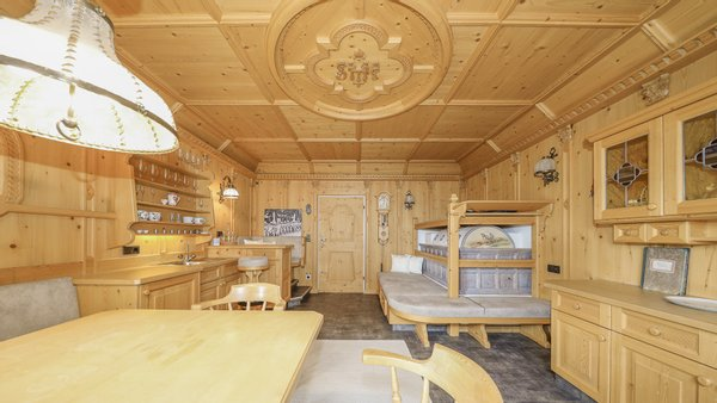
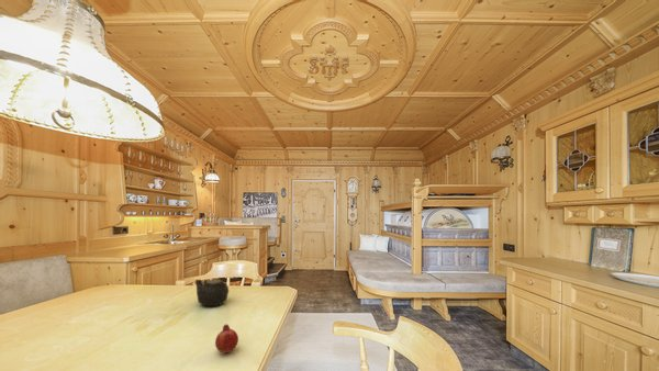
+ fruit [214,324,239,355]
+ teapot [194,278,230,307]
